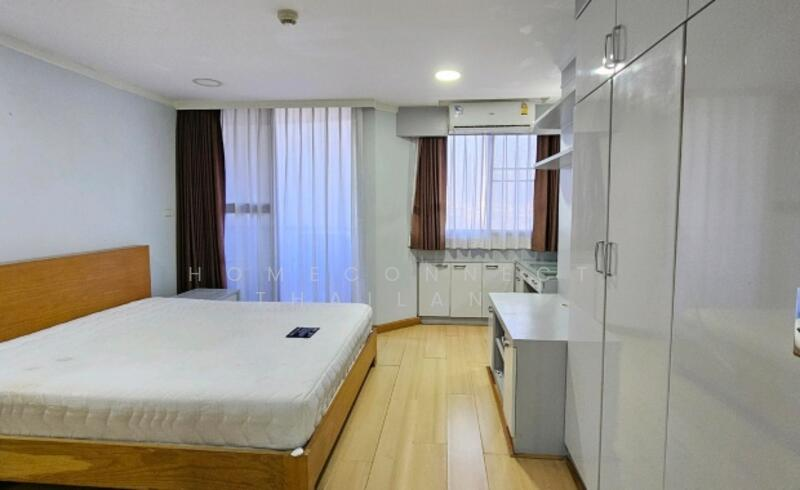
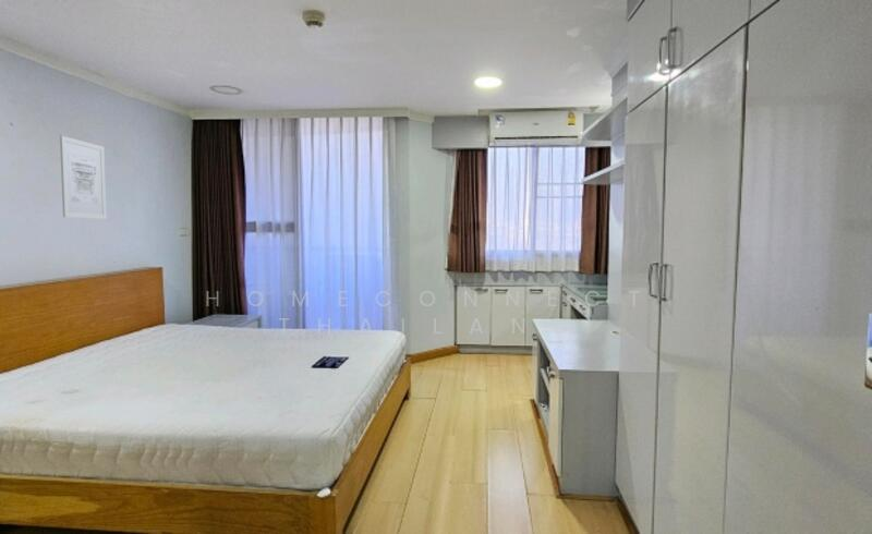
+ wall art [59,135,108,220]
